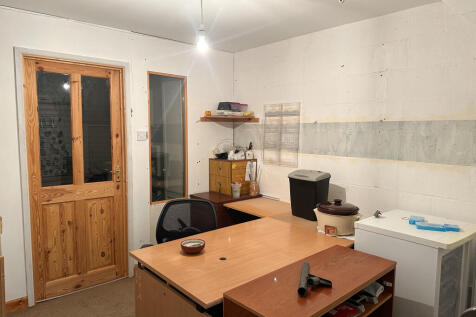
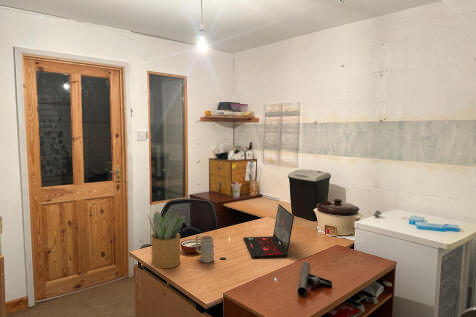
+ mug [194,234,215,264]
+ laptop [242,203,295,259]
+ potted plant [147,210,186,269]
